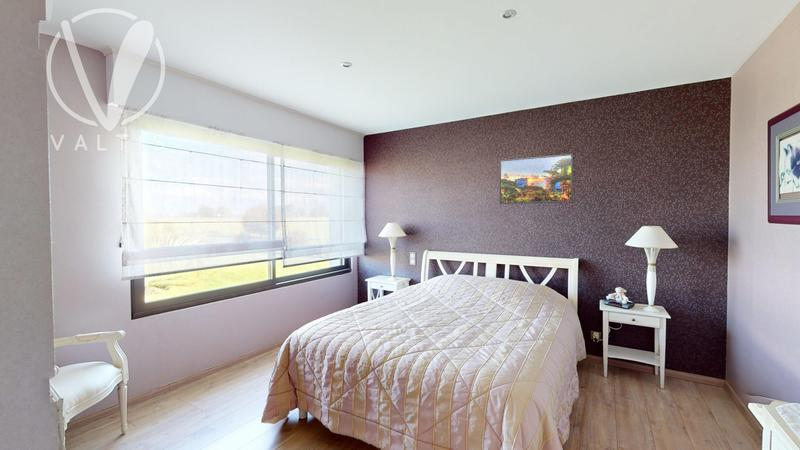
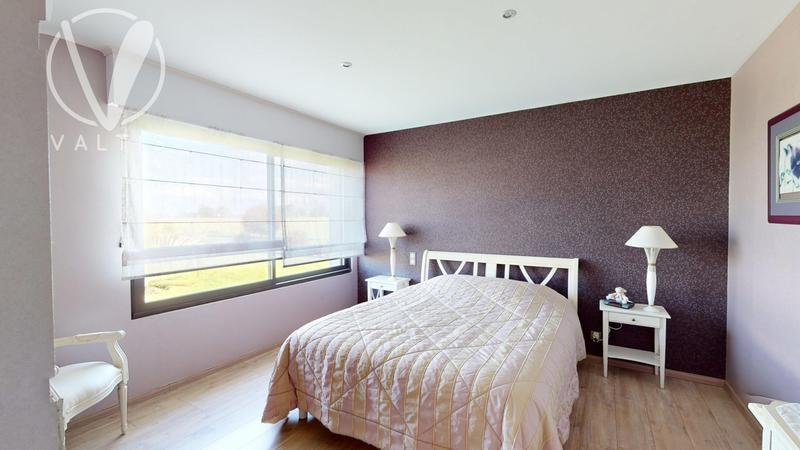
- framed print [499,153,574,205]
